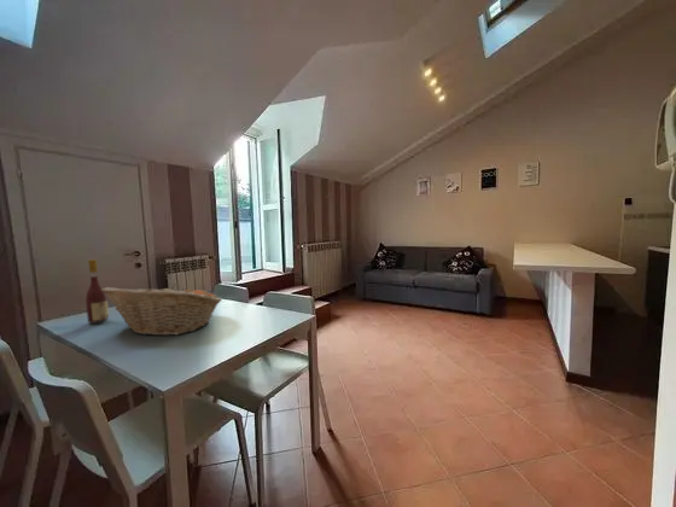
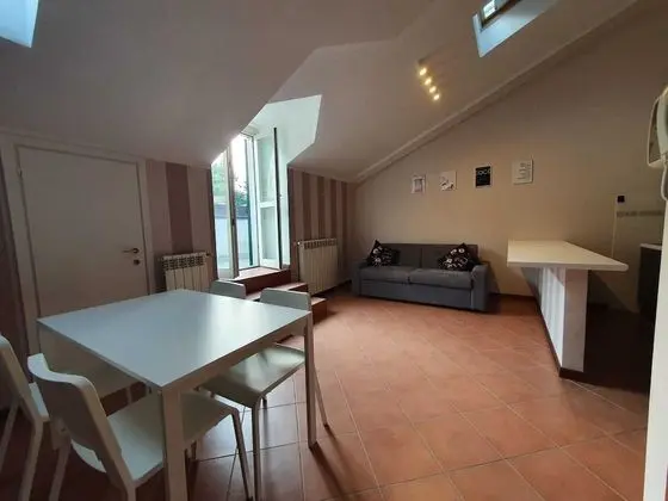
- fruit basket [101,284,223,337]
- wine bottle [84,258,110,325]
